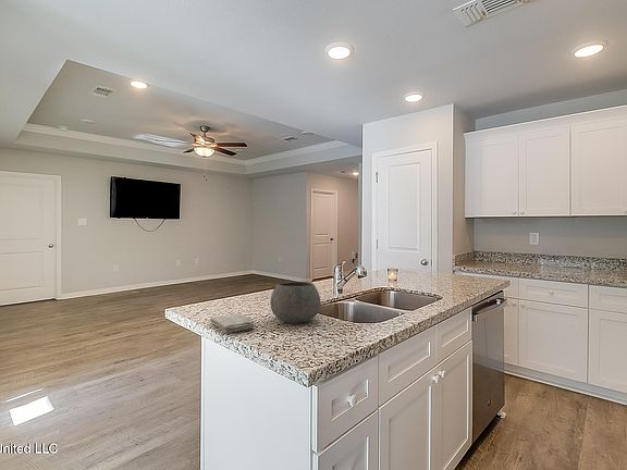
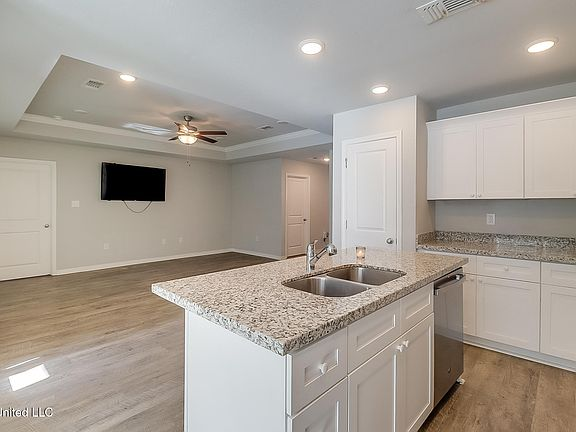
- bowl [269,281,322,324]
- washcloth [210,312,256,334]
